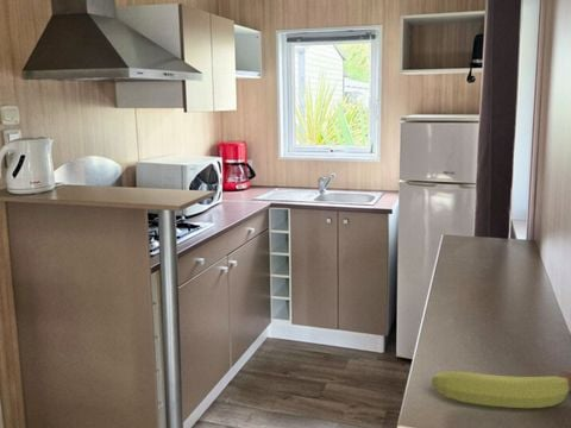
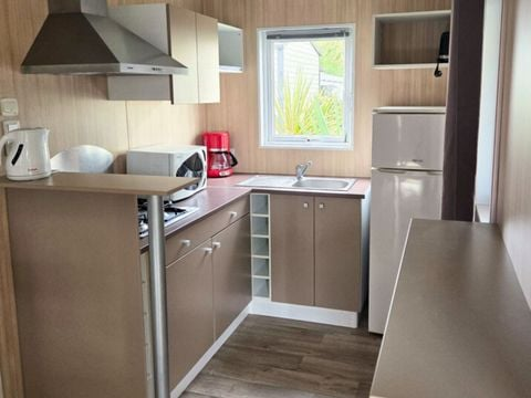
- fruit [431,370,571,409]
